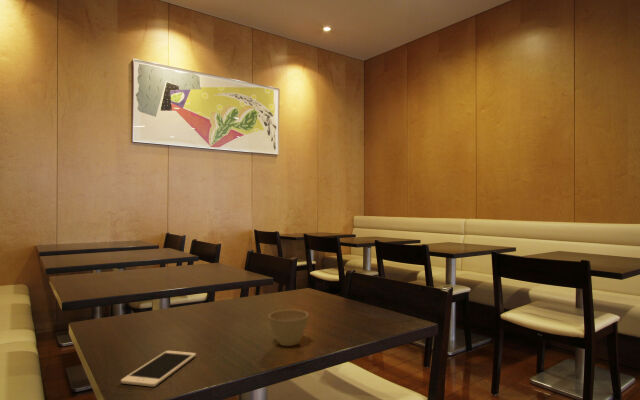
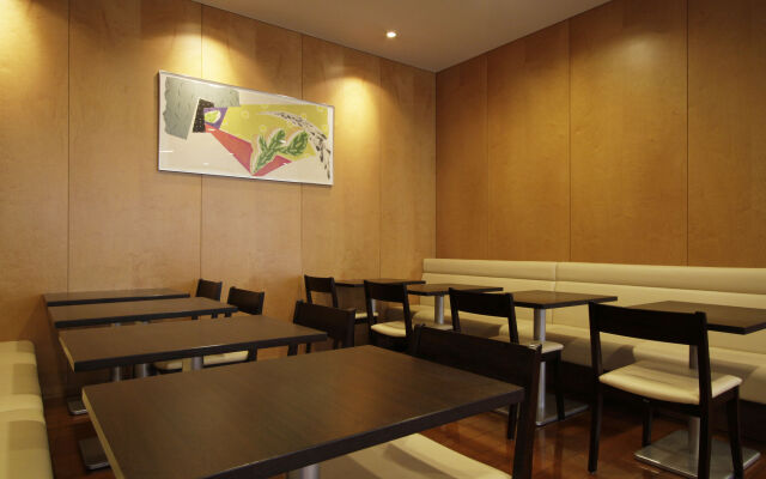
- cell phone [120,350,197,388]
- flower pot [268,309,309,347]
